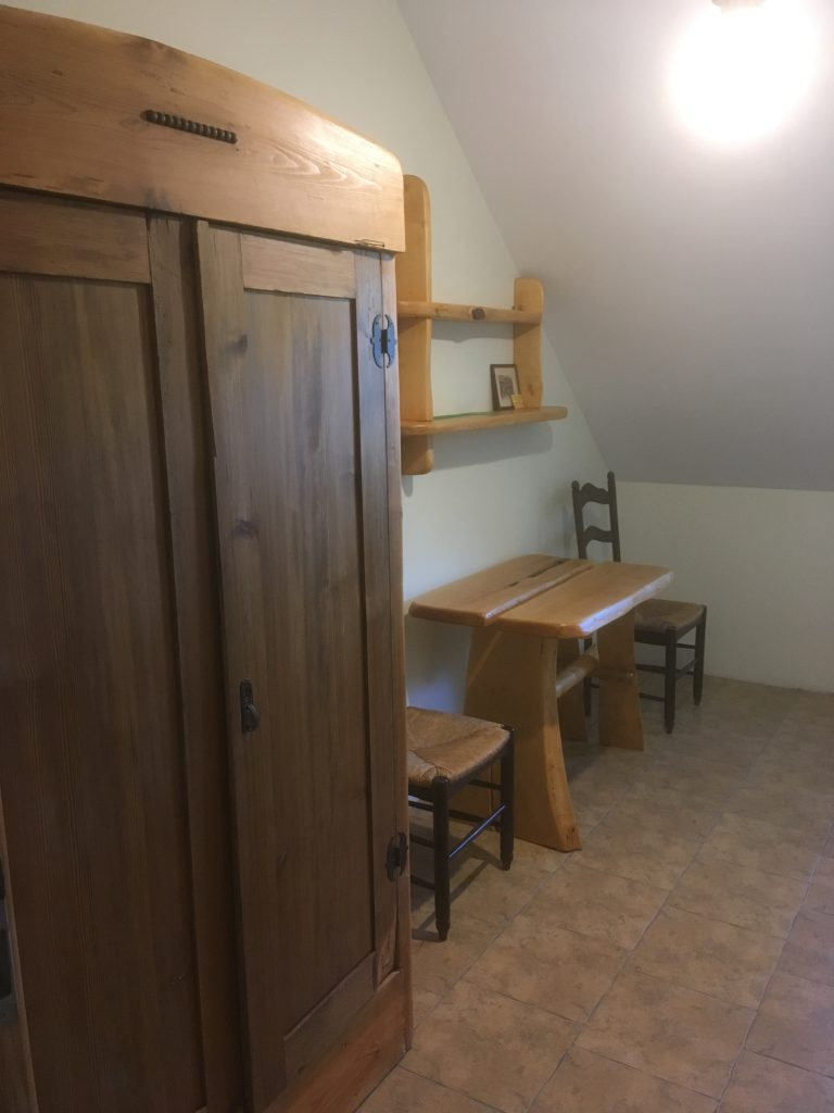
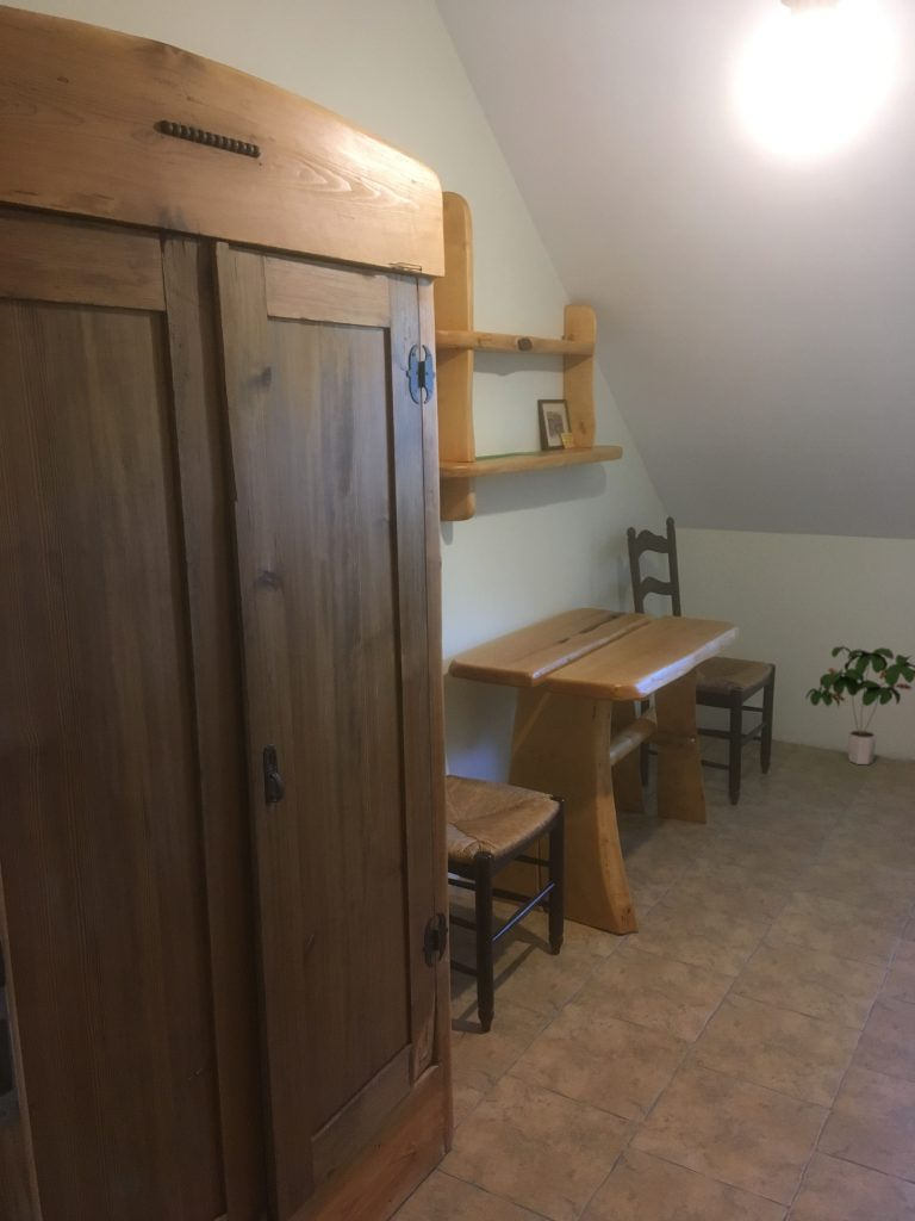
+ potted plant [805,645,915,766]
